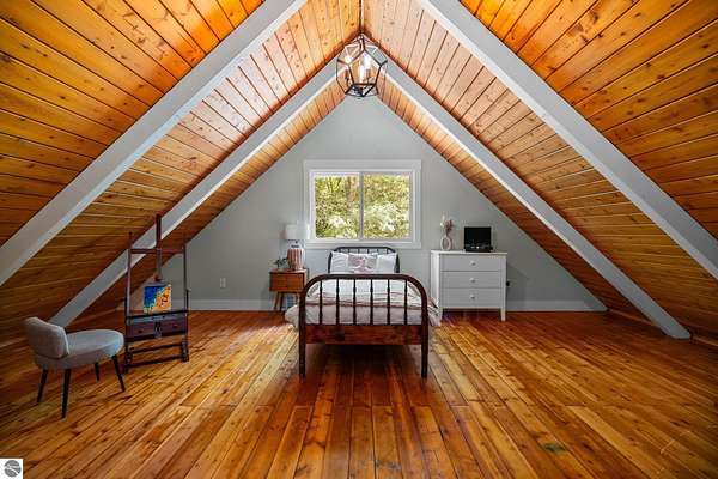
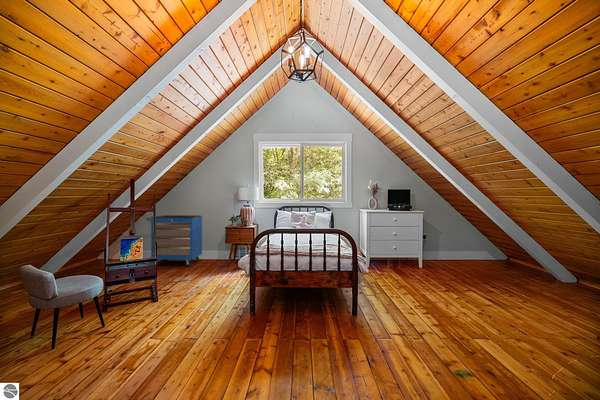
+ storage cabinet [146,214,203,267]
